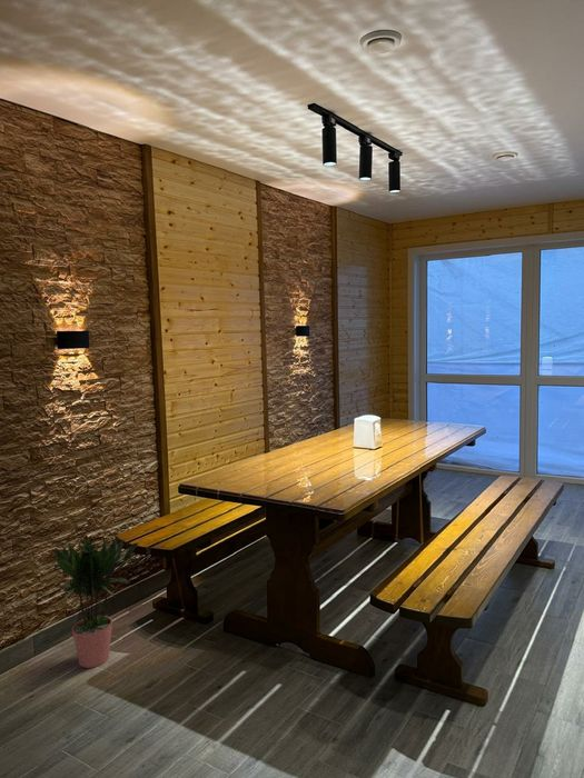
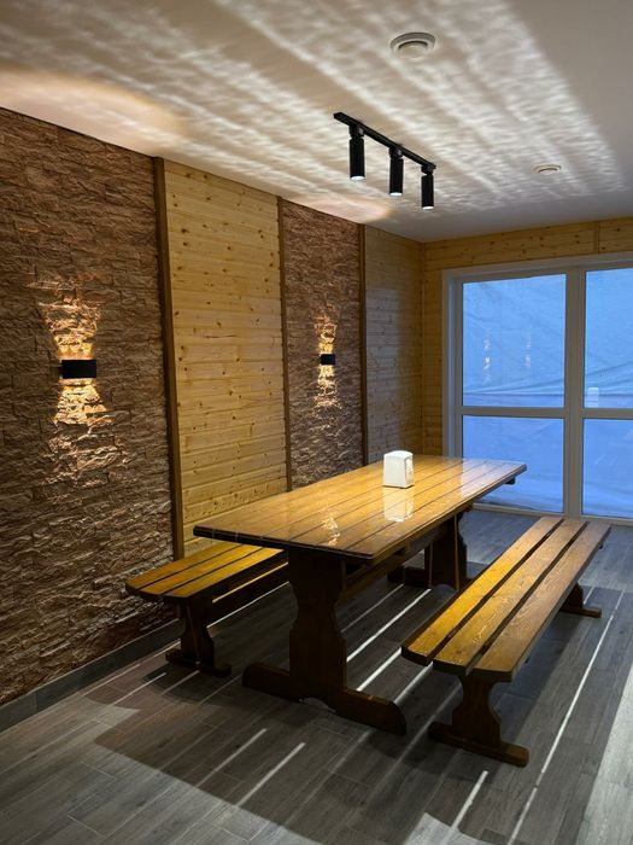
- potted plant [51,536,141,669]
